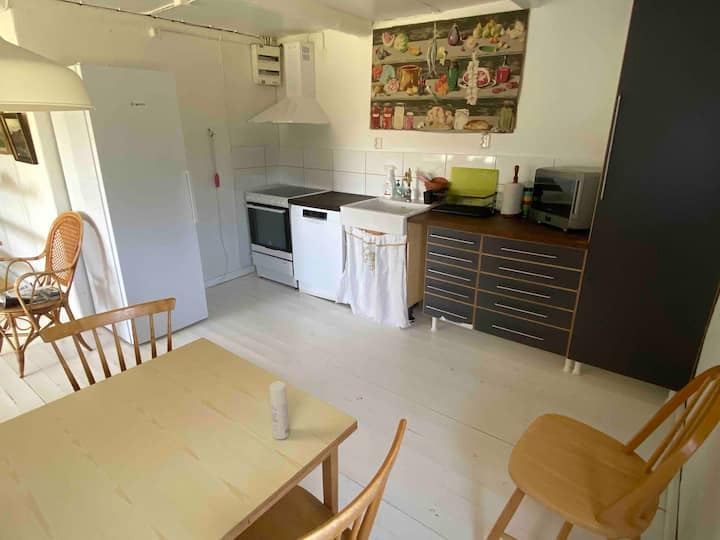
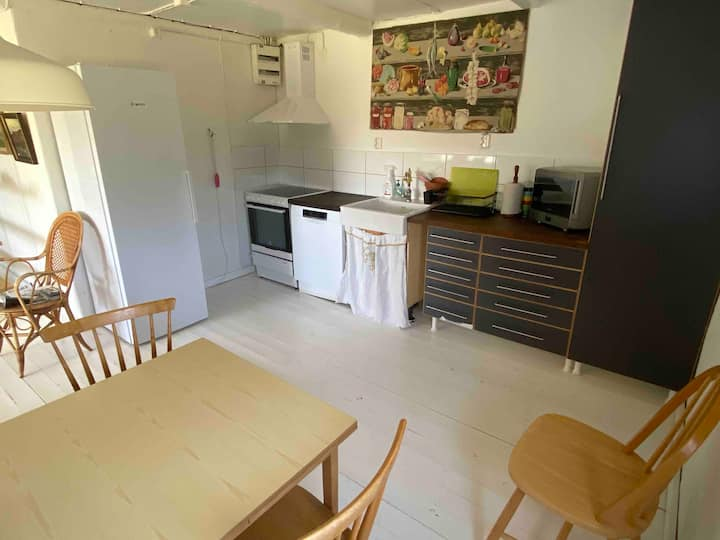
- bottle [269,380,290,440]
